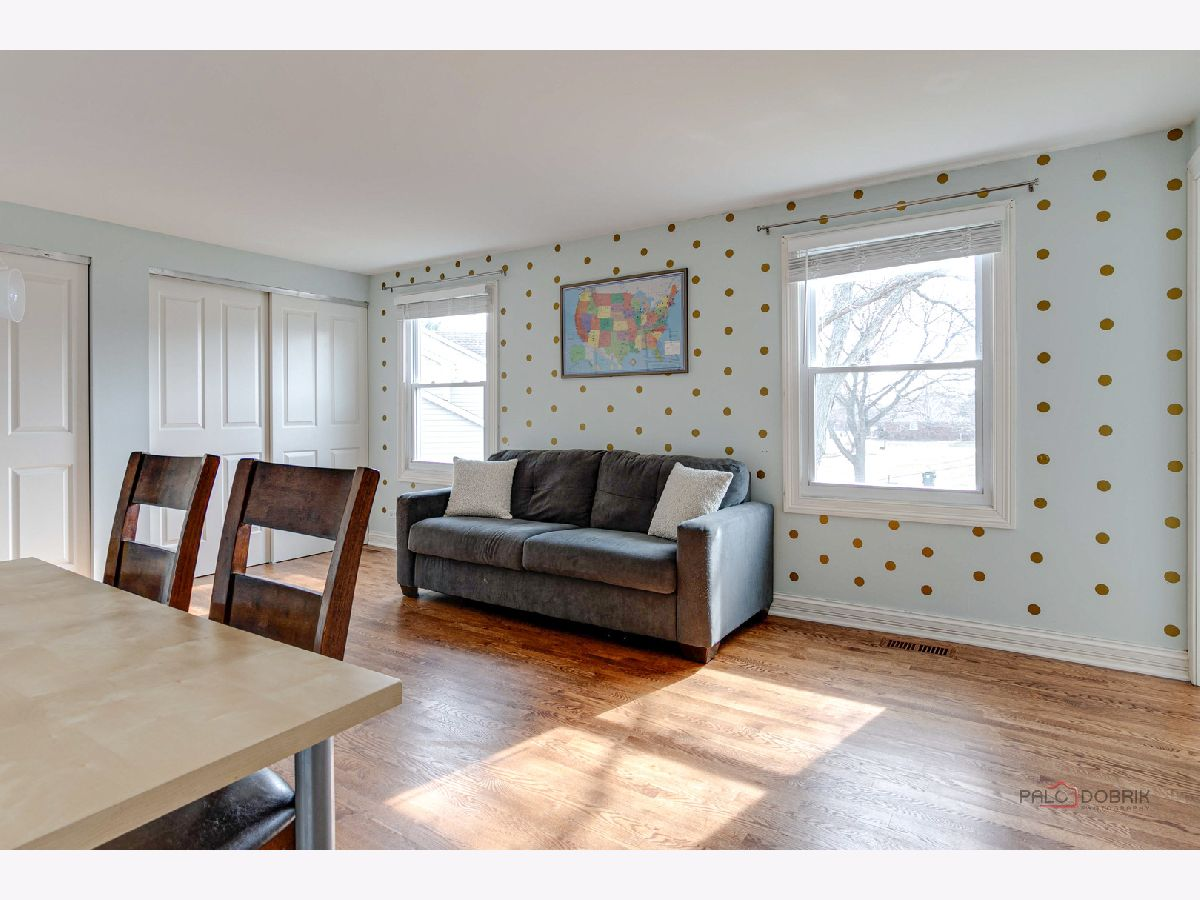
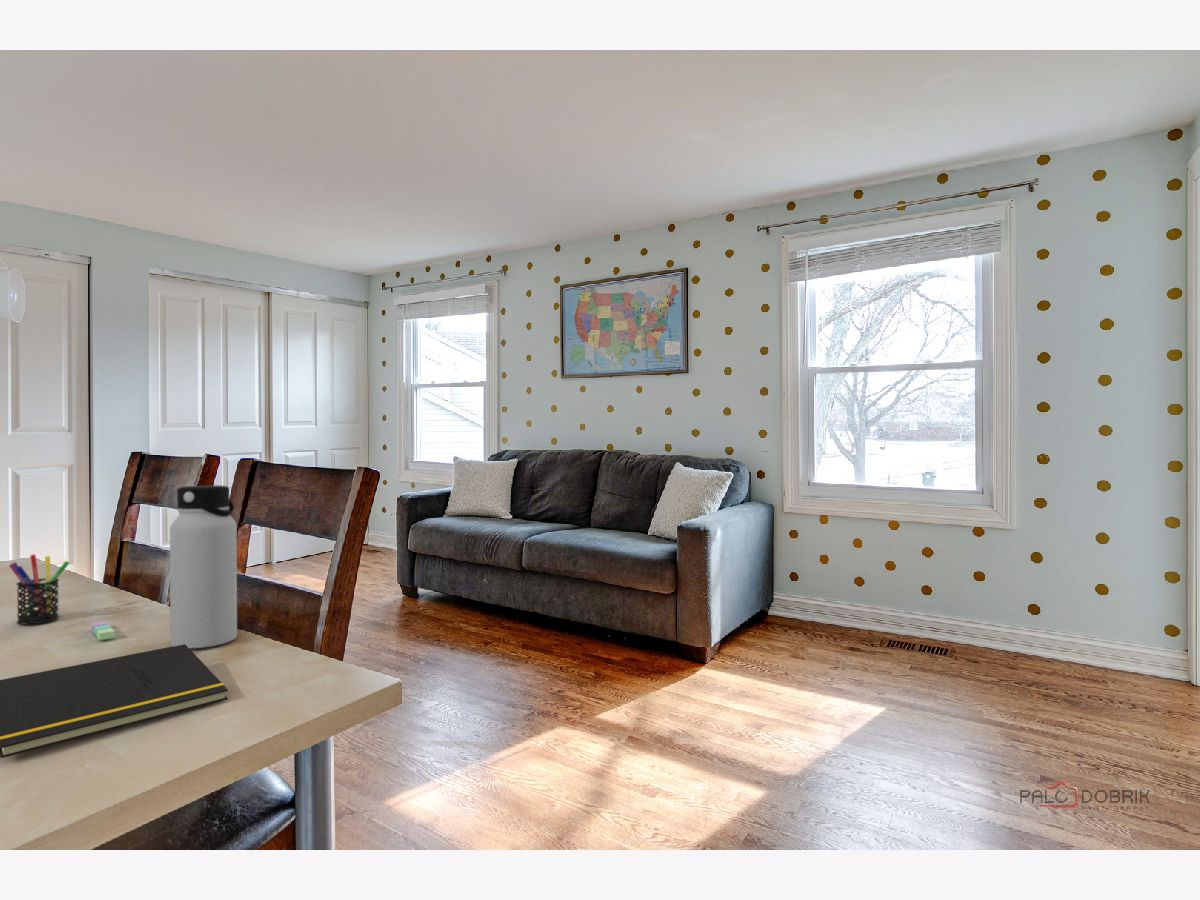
+ water bottle [169,484,238,649]
+ pen holder [8,553,70,625]
+ notepad [0,644,229,759]
+ sticky notes [90,620,116,641]
